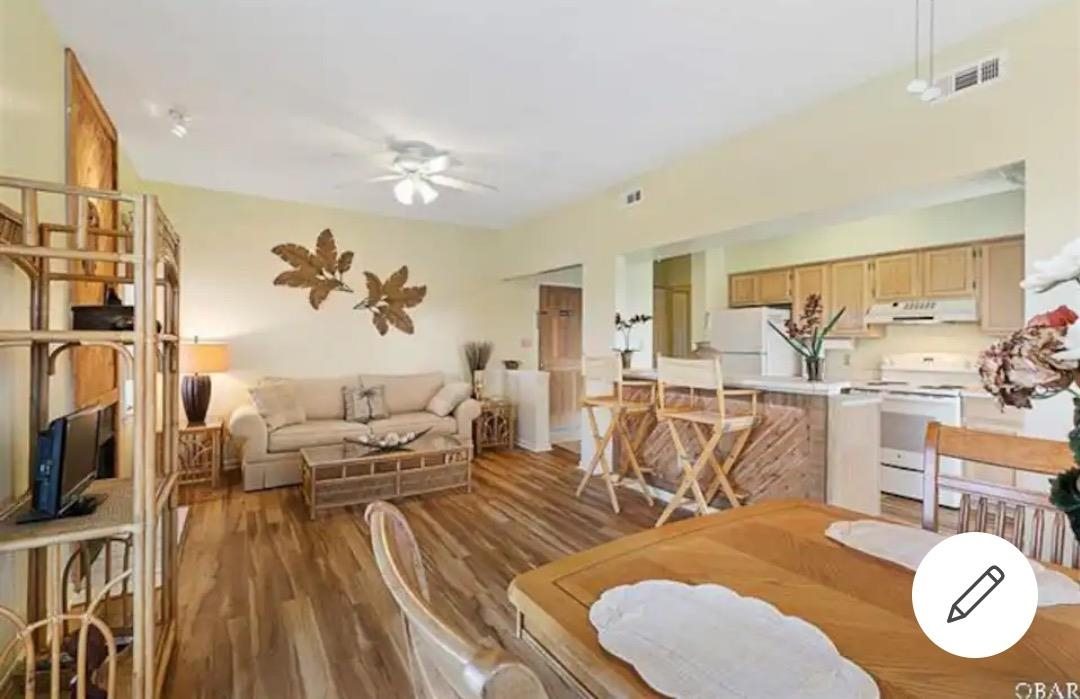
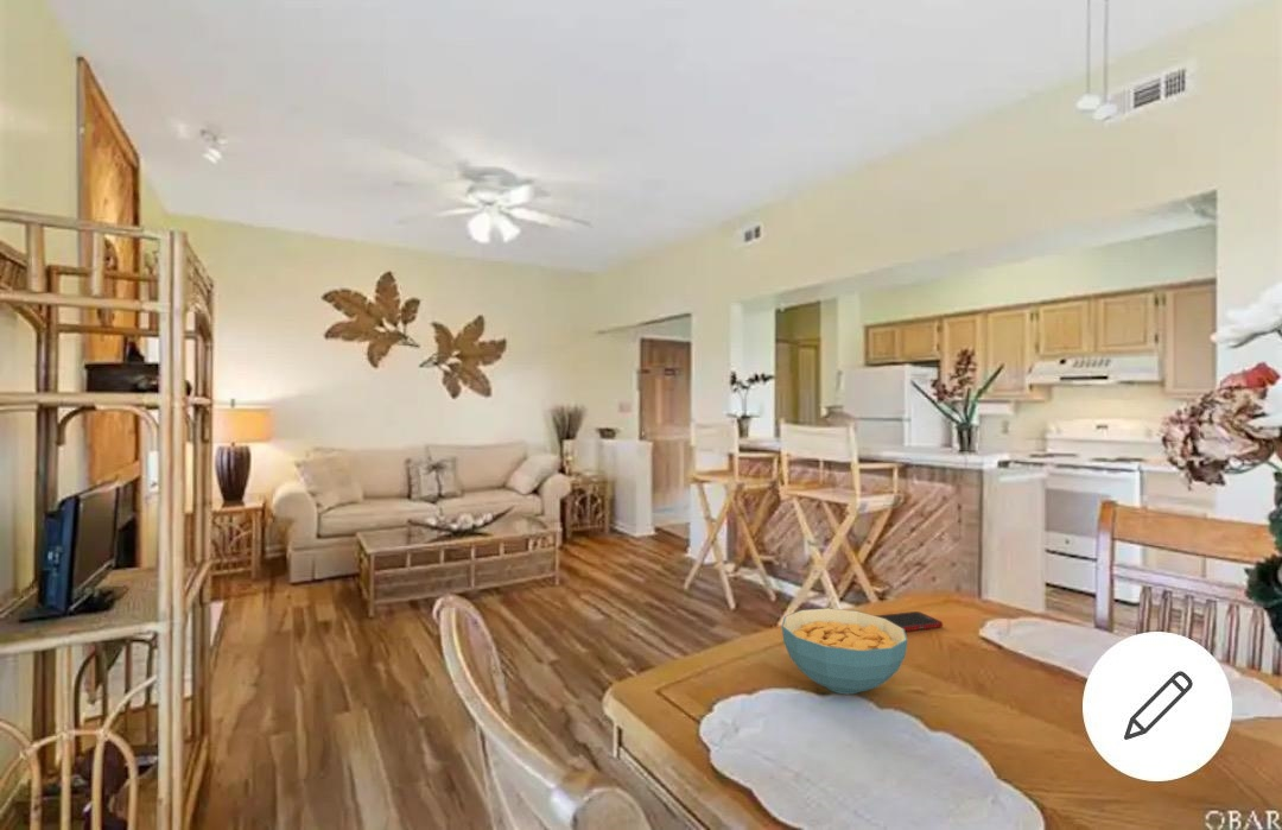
+ cell phone [875,610,944,632]
+ cereal bowl [781,607,909,696]
